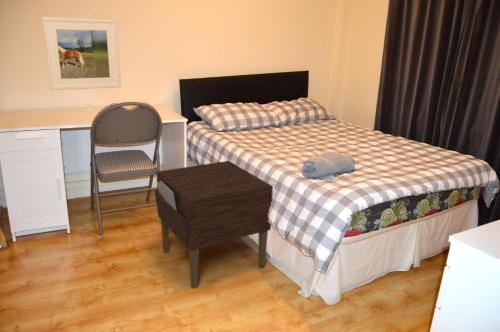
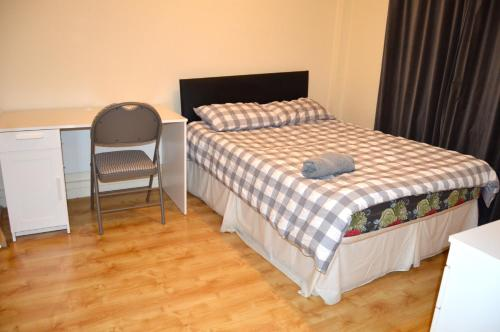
- nightstand [153,160,274,290]
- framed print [41,16,122,91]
